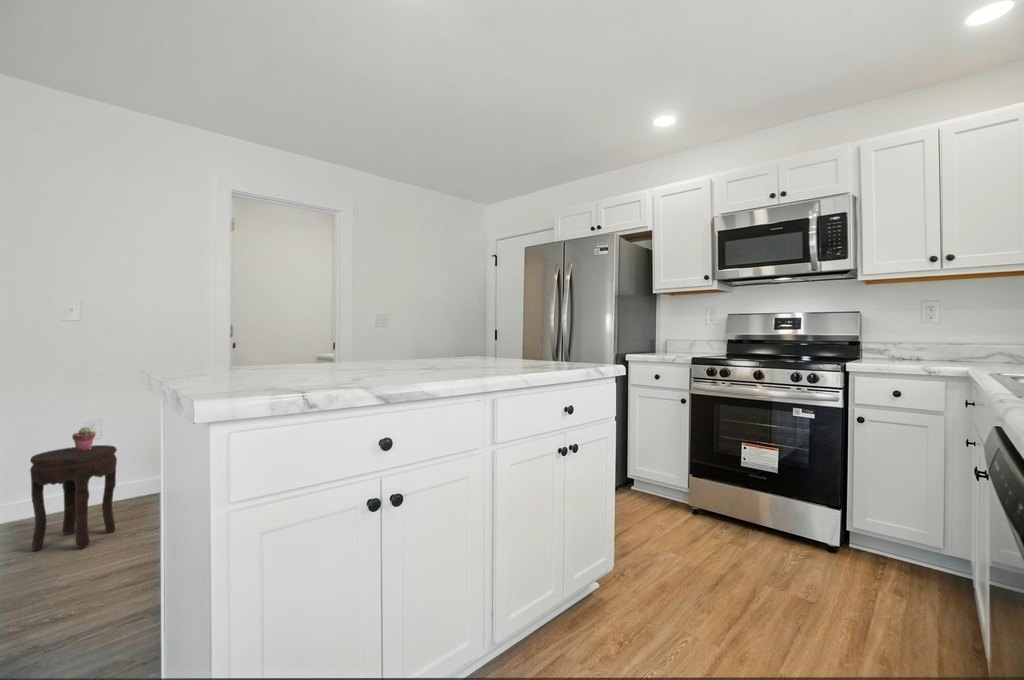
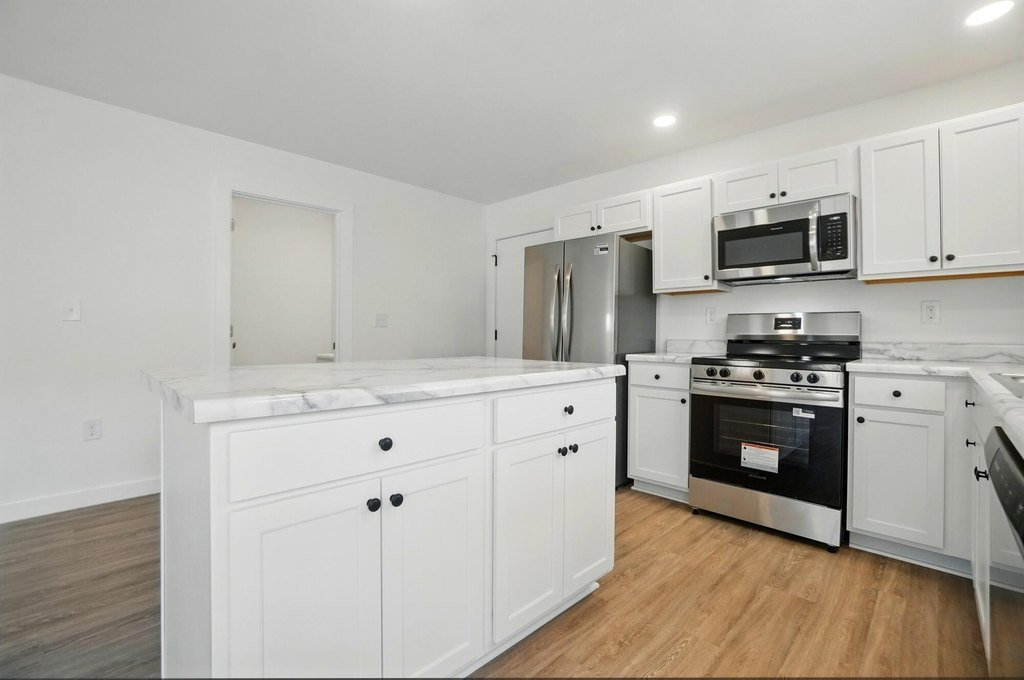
- side table [29,444,118,552]
- potted succulent [71,426,97,451]
